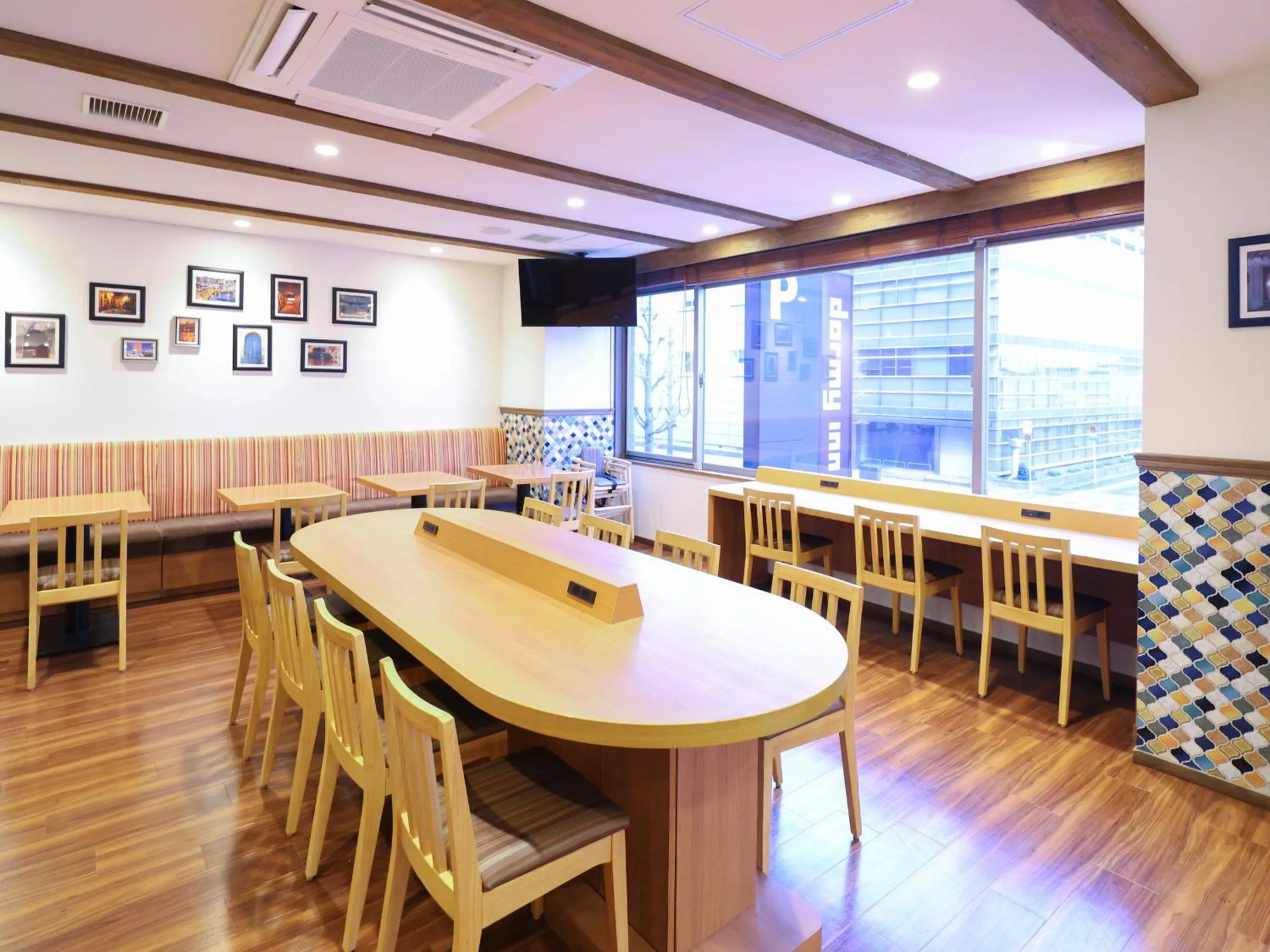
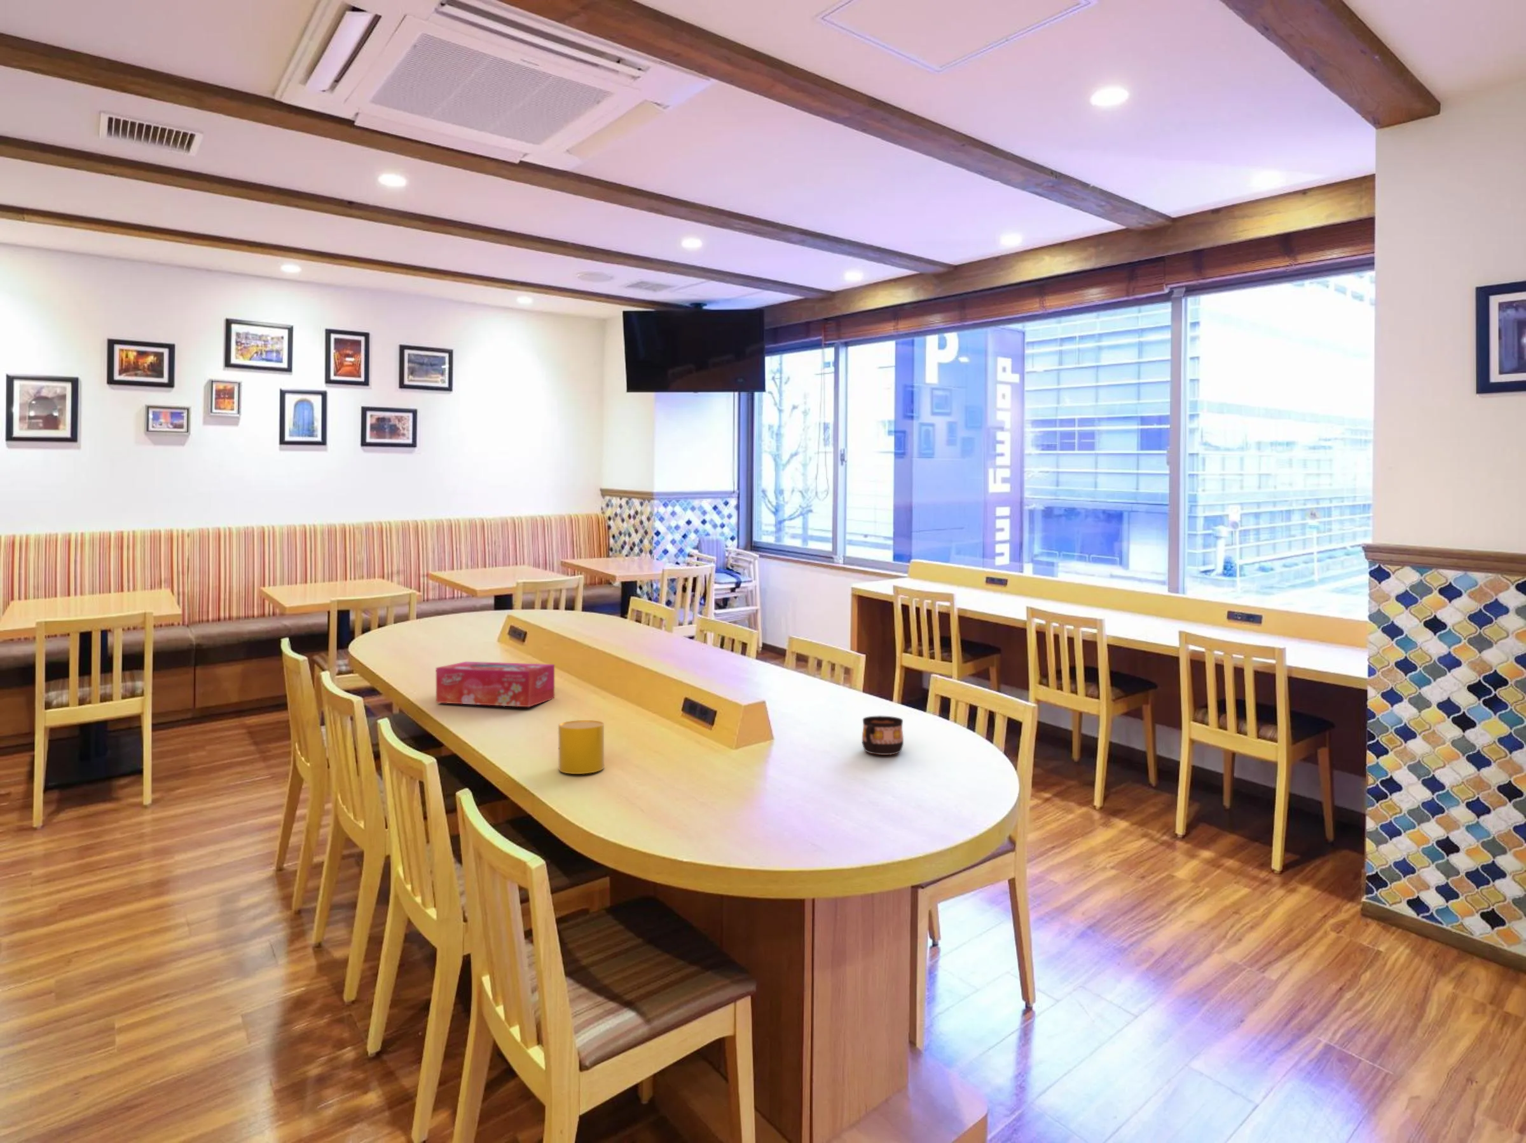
+ cup [558,719,604,774]
+ cup [862,716,904,755]
+ tissue box [435,662,555,707]
